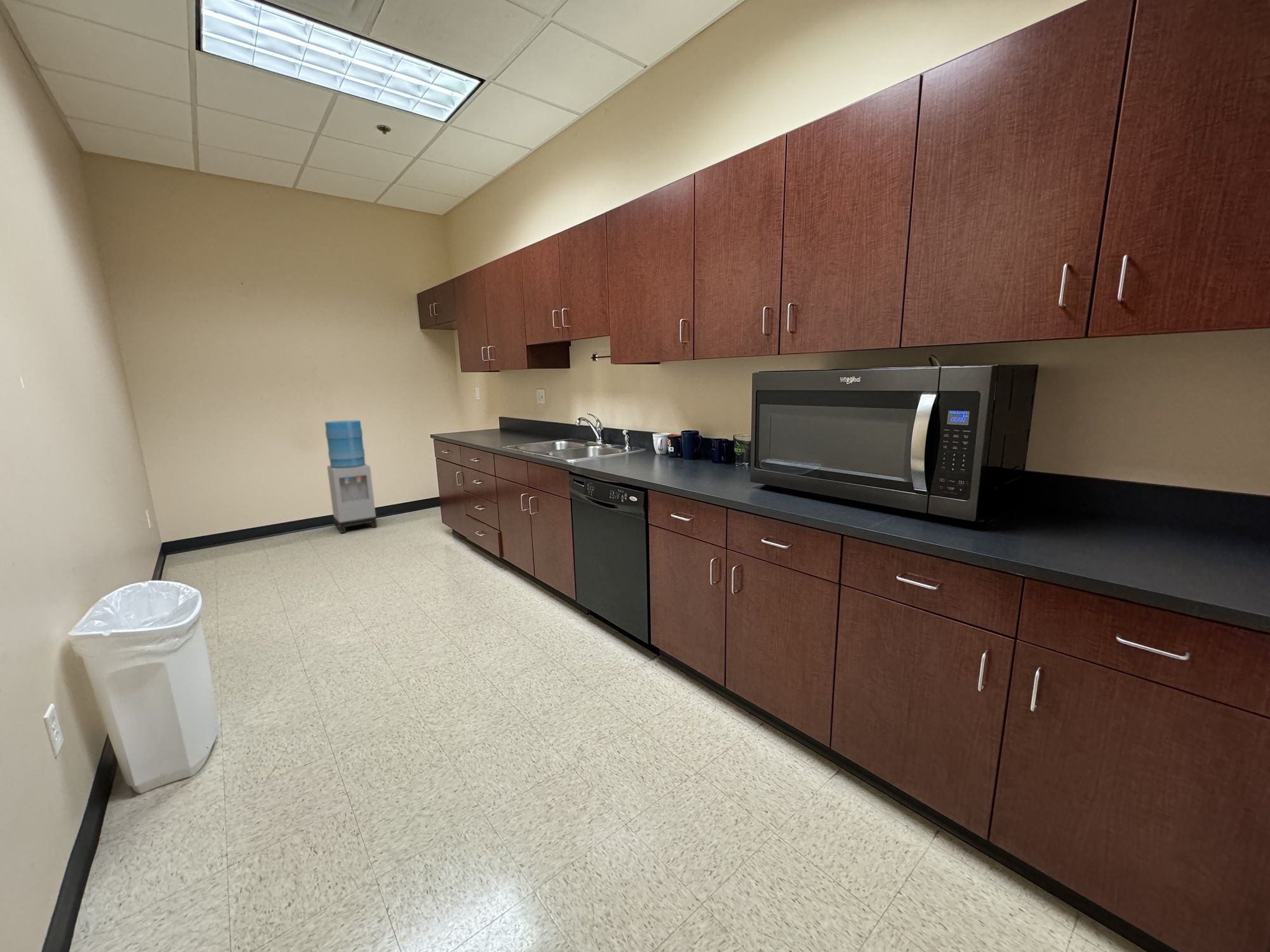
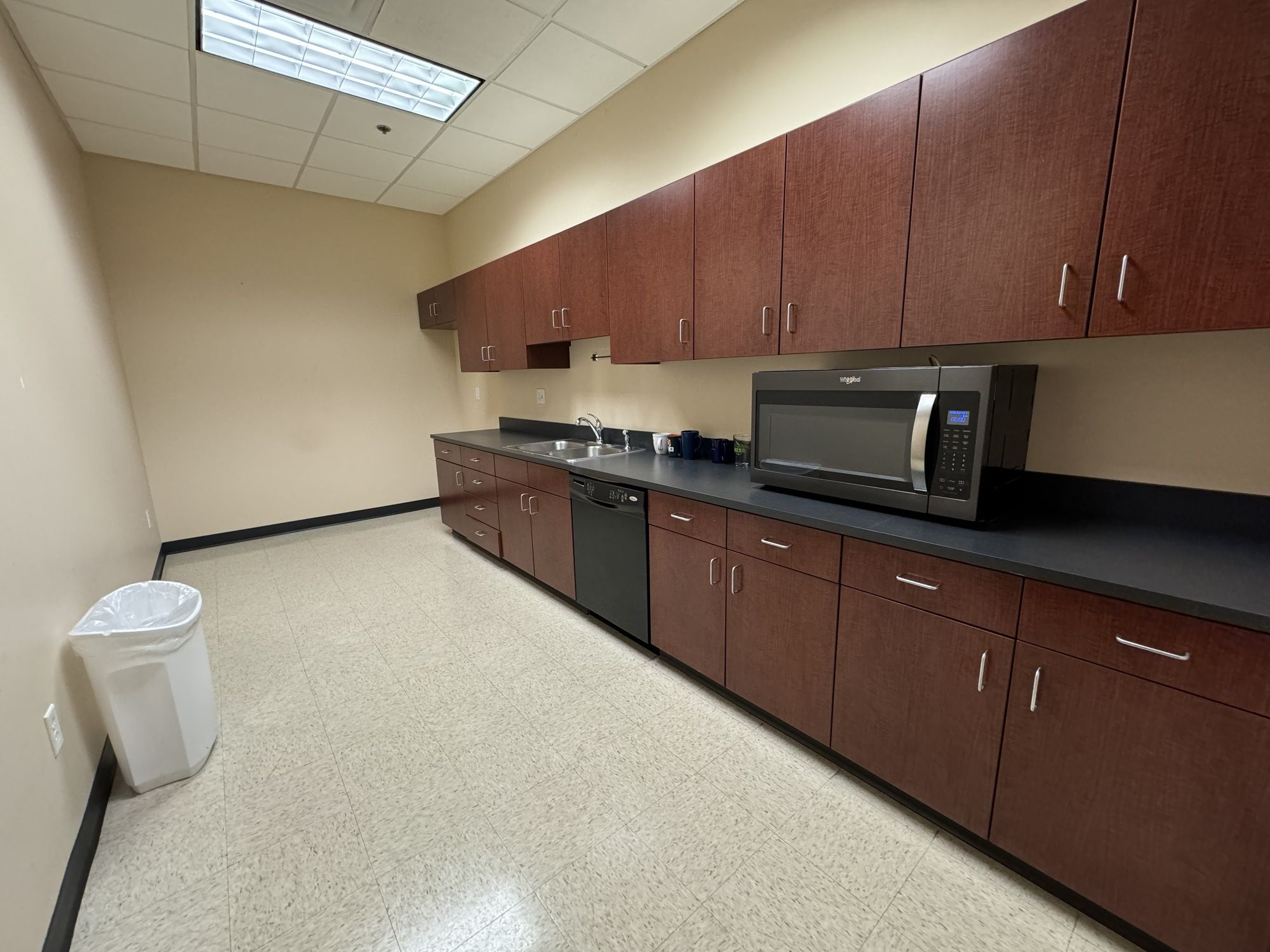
- water cooler [324,420,378,534]
